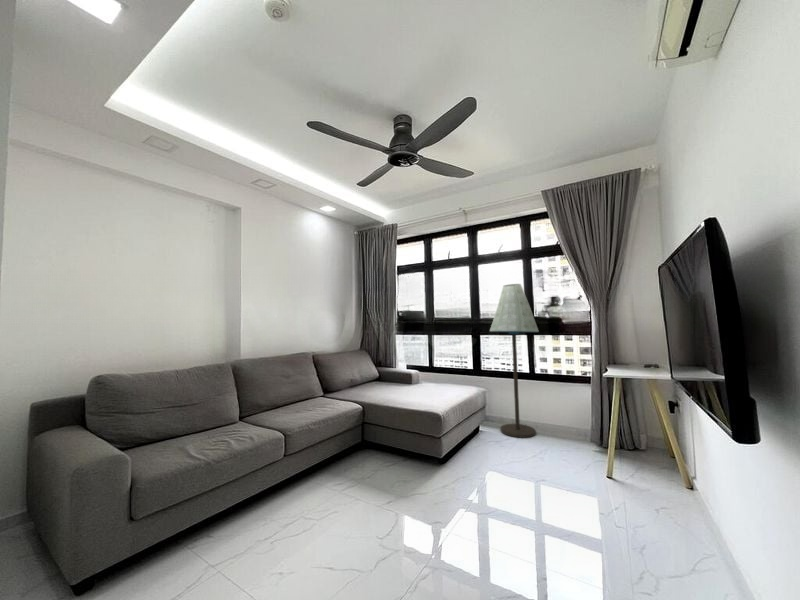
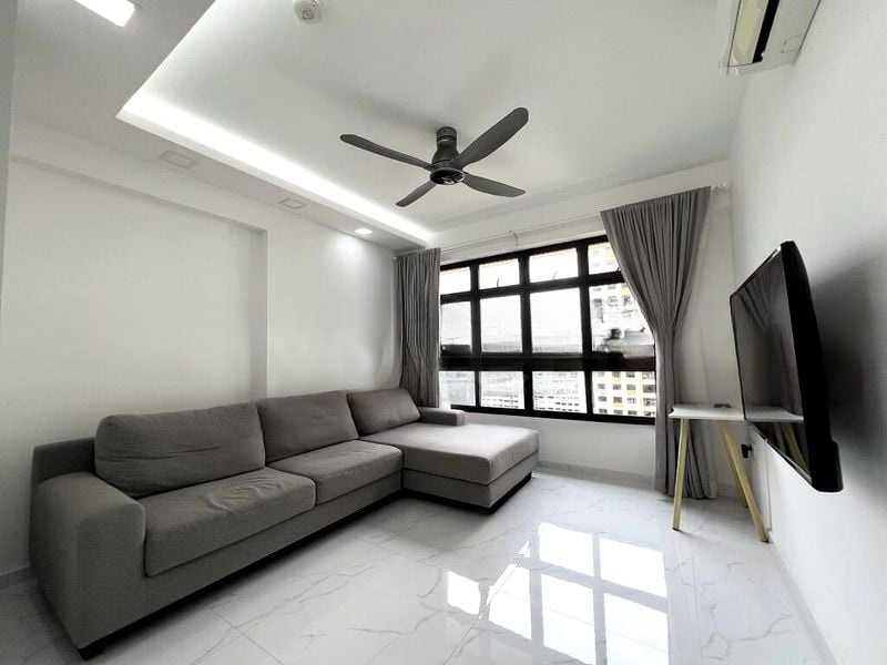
- floor lamp [489,283,540,439]
